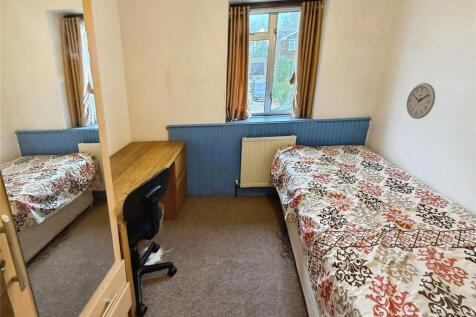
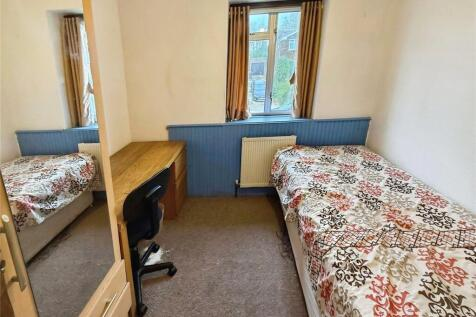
- wall clock [405,82,436,120]
